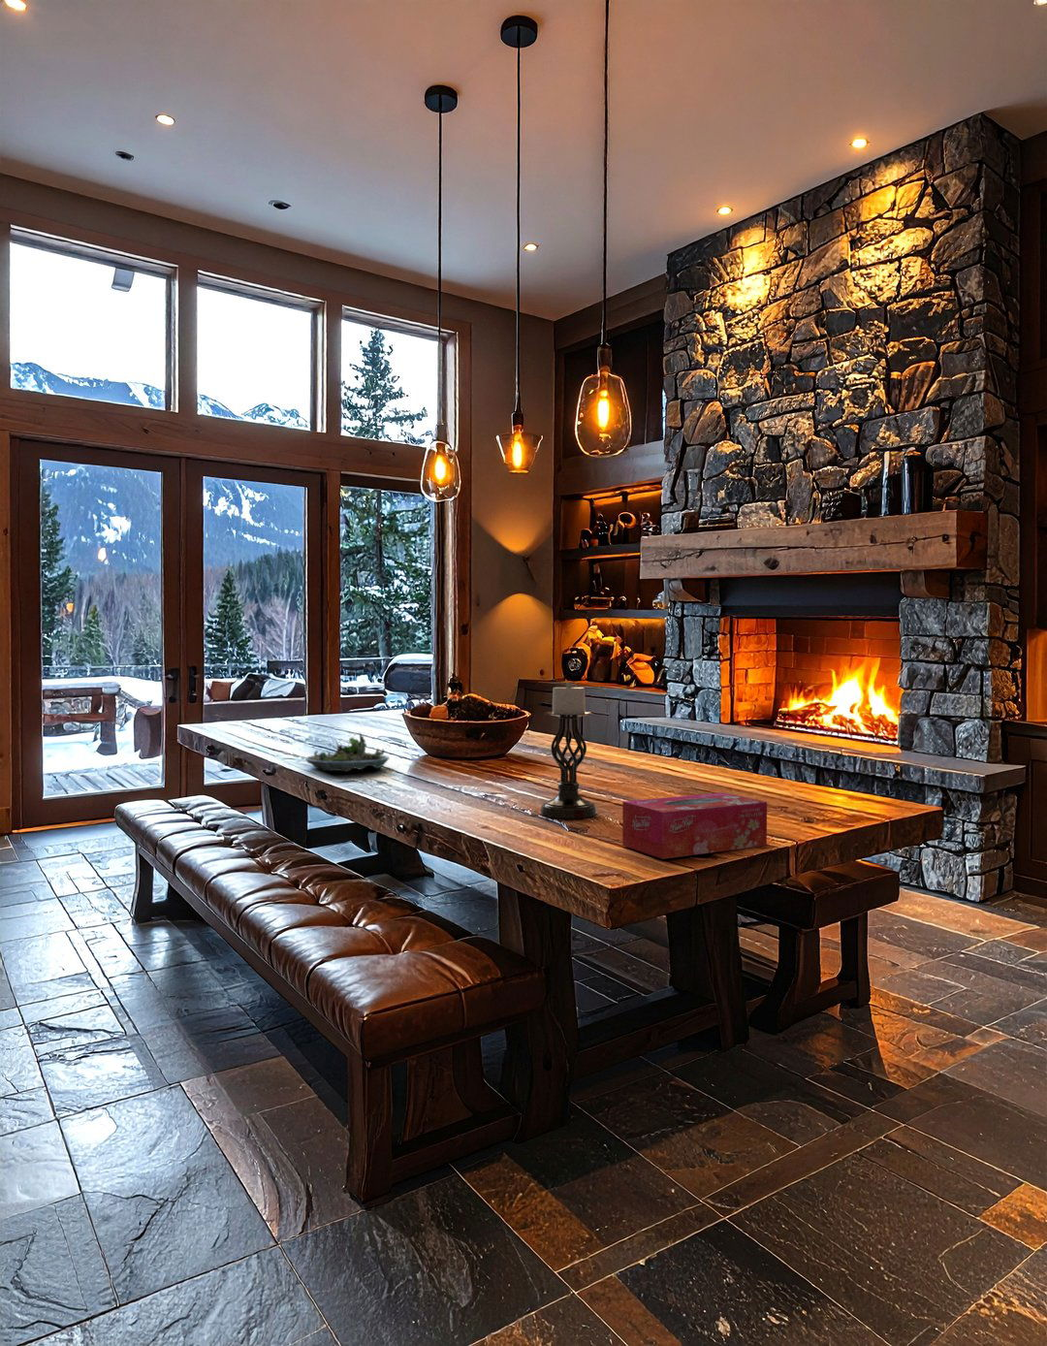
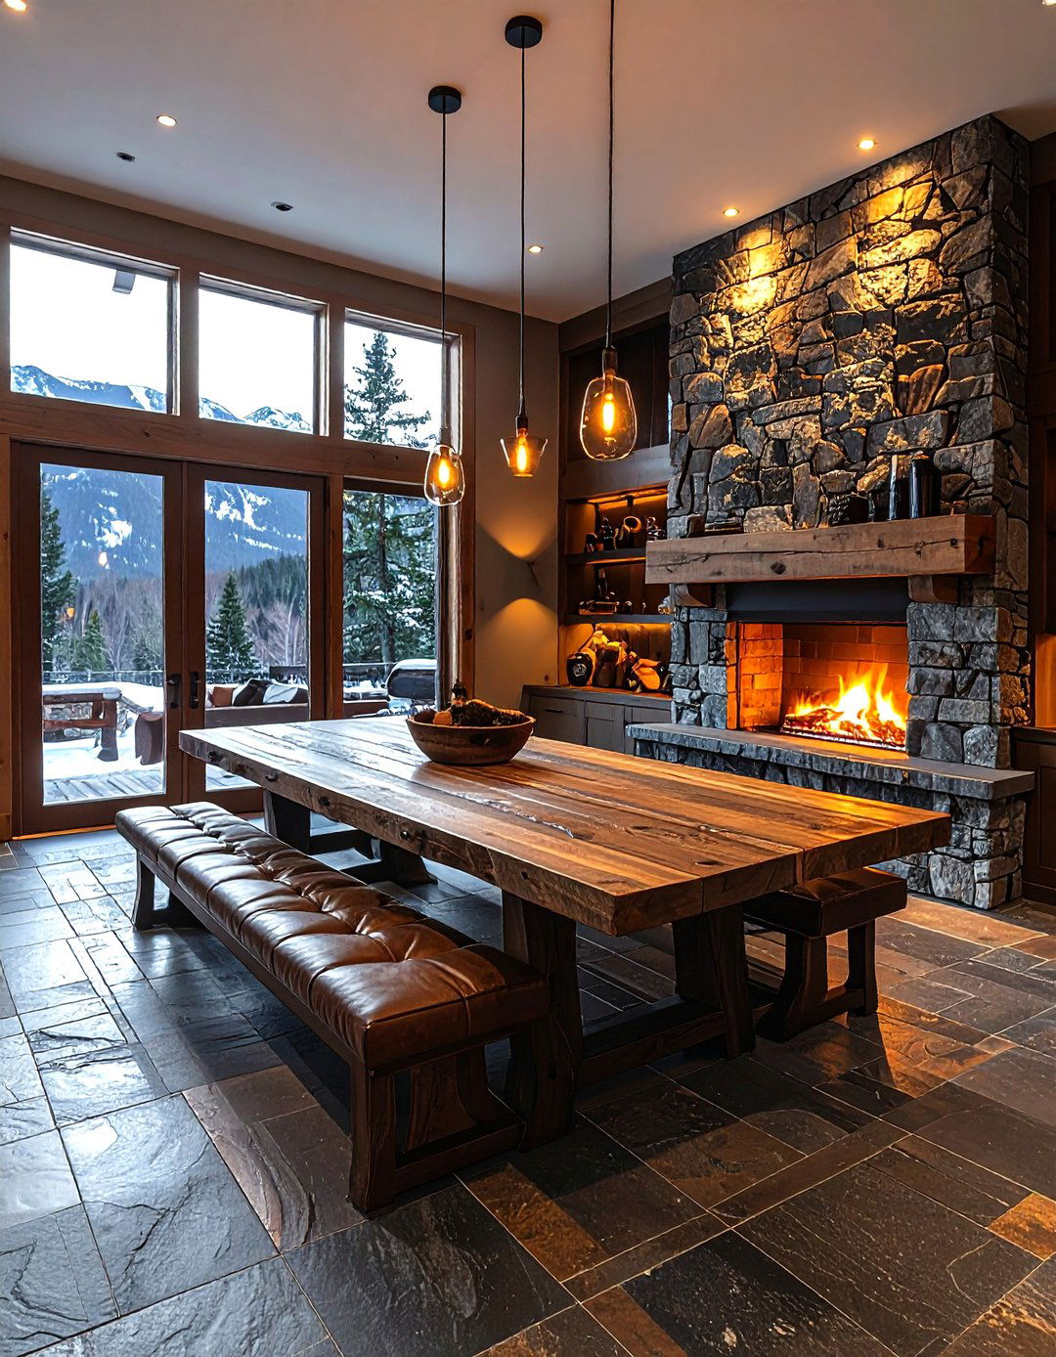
- candle holder [540,682,597,819]
- tissue box [621,791,768,860]
- succulent planter [305,731,391,772]
